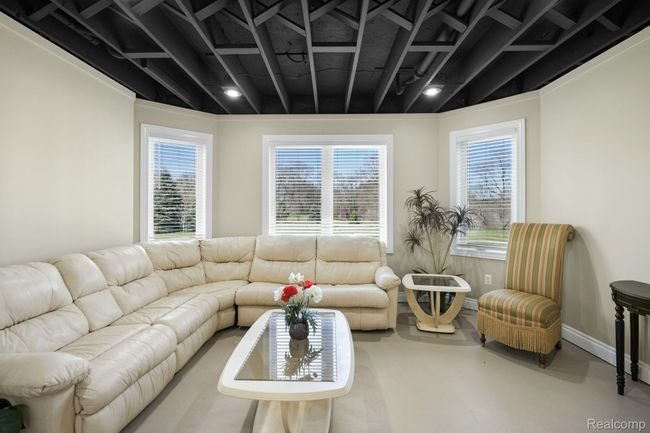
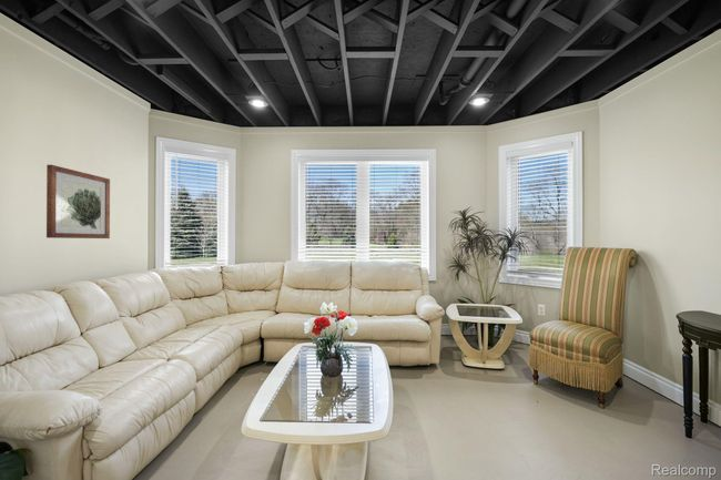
+ wall art [45,164,111,239]
